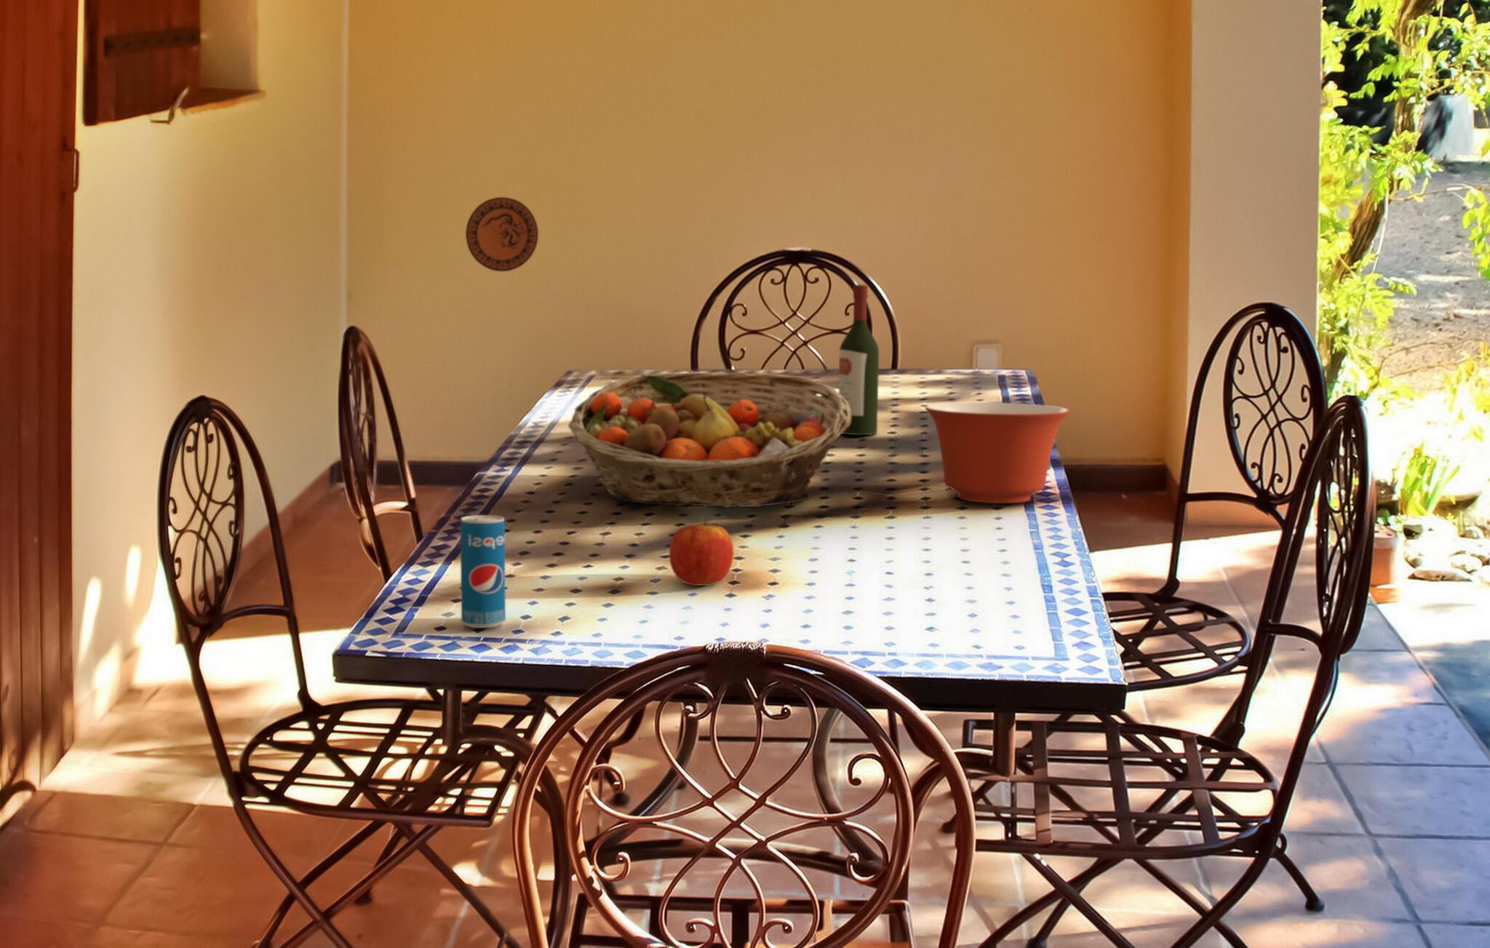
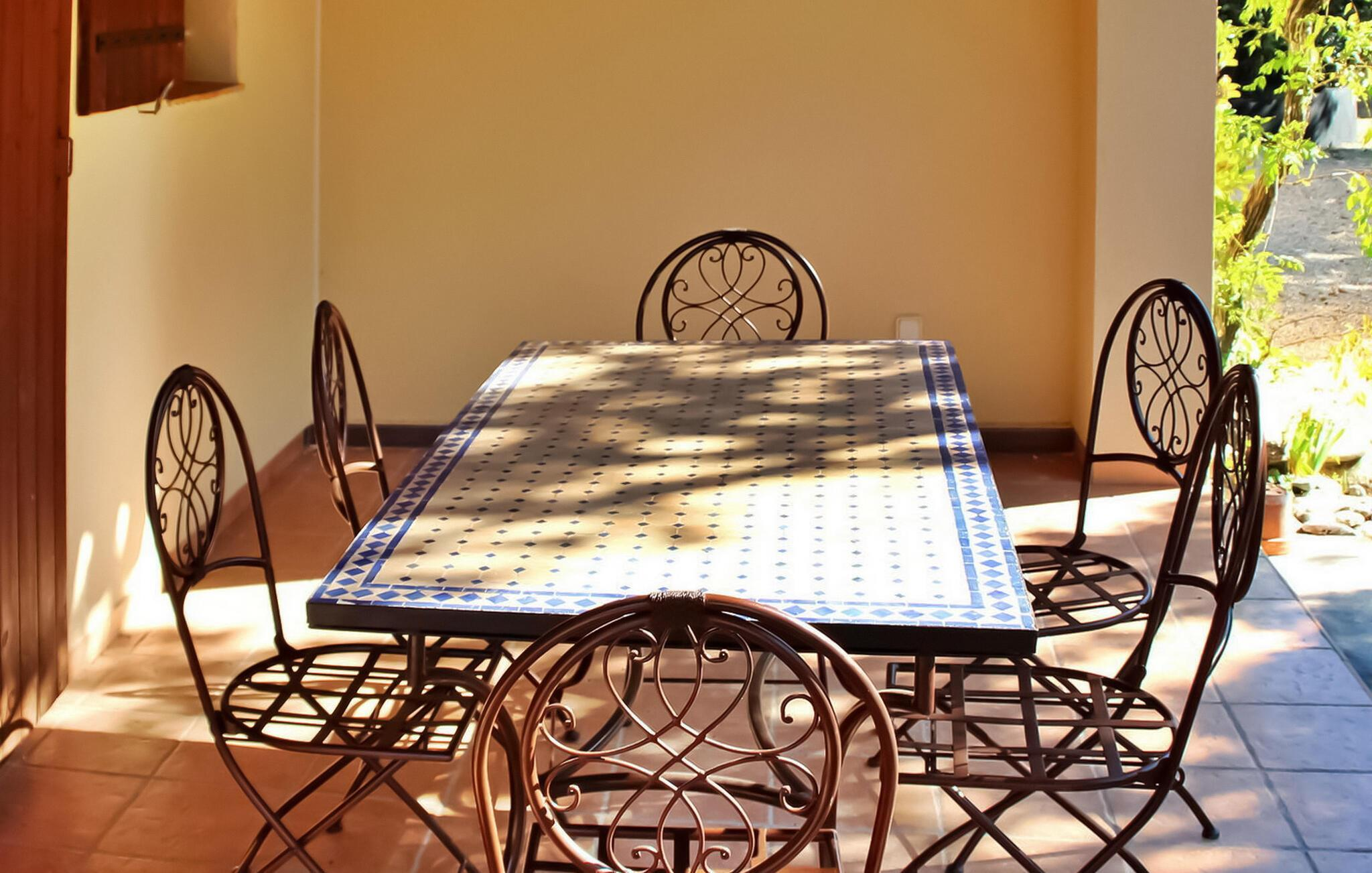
- wine bottle [838,283,880,435]
- apple [669,517,734,586]
- fruit basket [568,371,851,508]
- decorative plate [465,197,539,273]
- beverage can [459,515,506,629]
- mixing bowl [924,402,1071,504]
